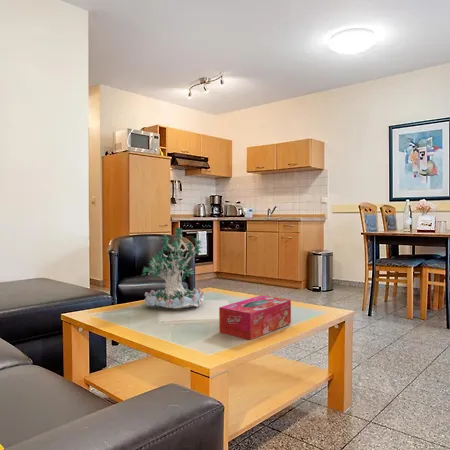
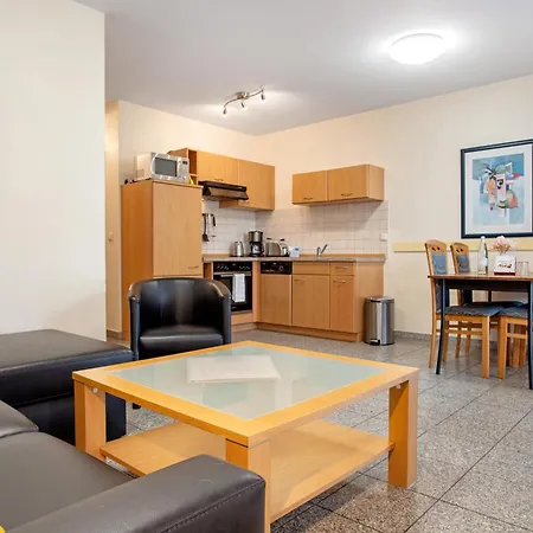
- tissue box [218,294,292,341]
- plant [140,226,205,310]
